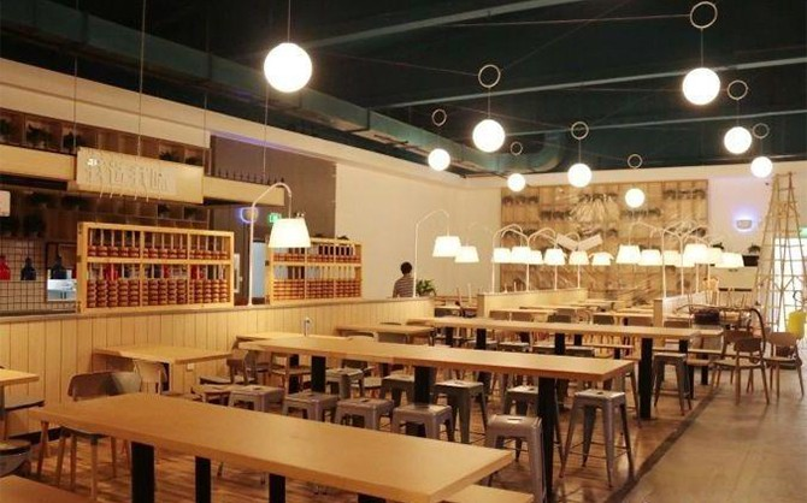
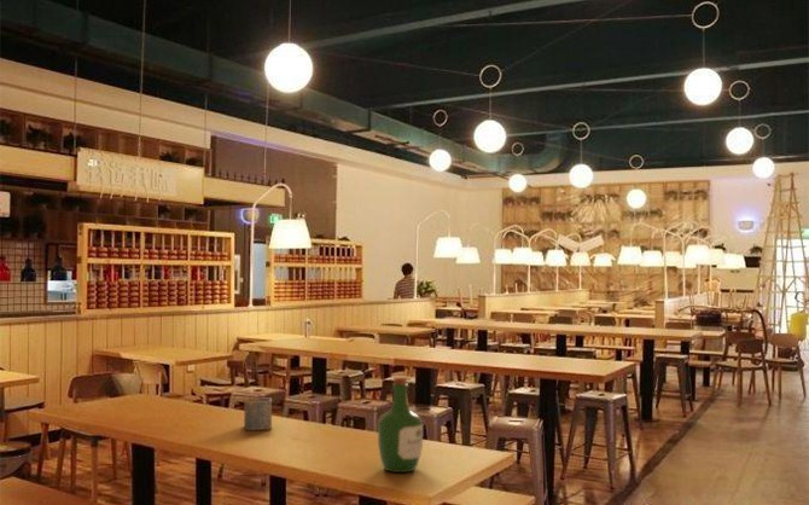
+ napkin holder [243,389,273,431]
+ wine bottle [377,375,424,474]
